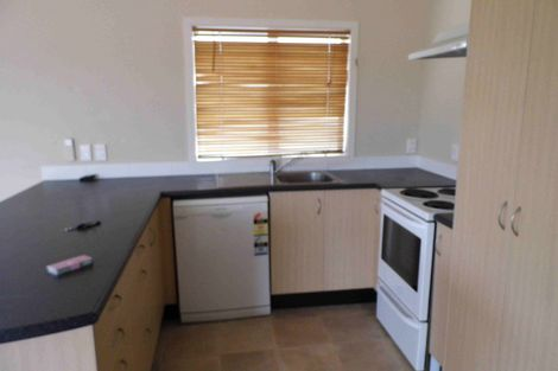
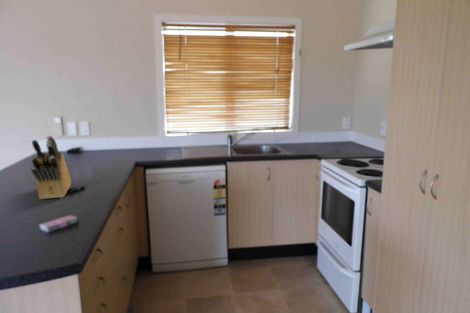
+ knife block [29,135,72,200]
